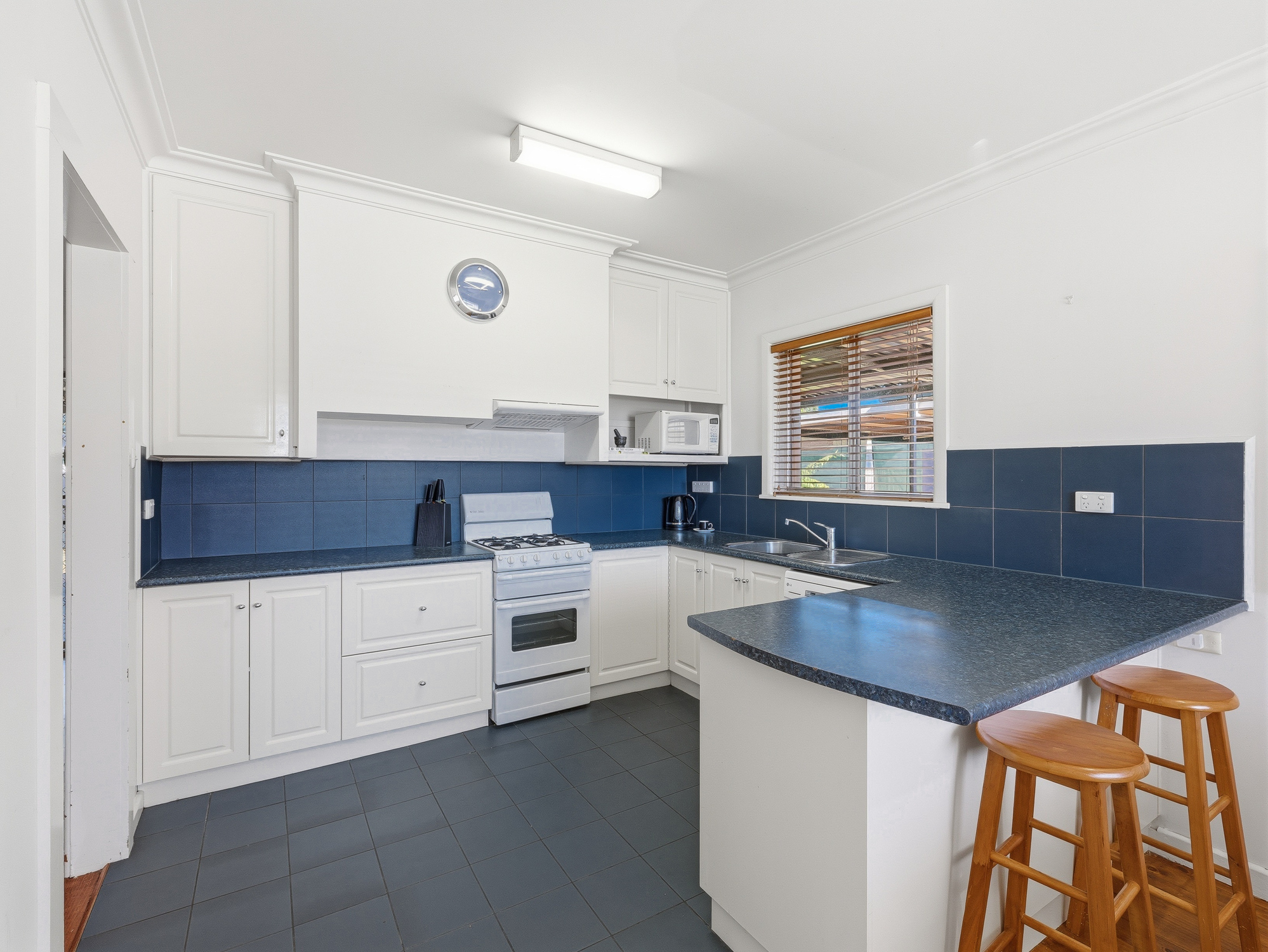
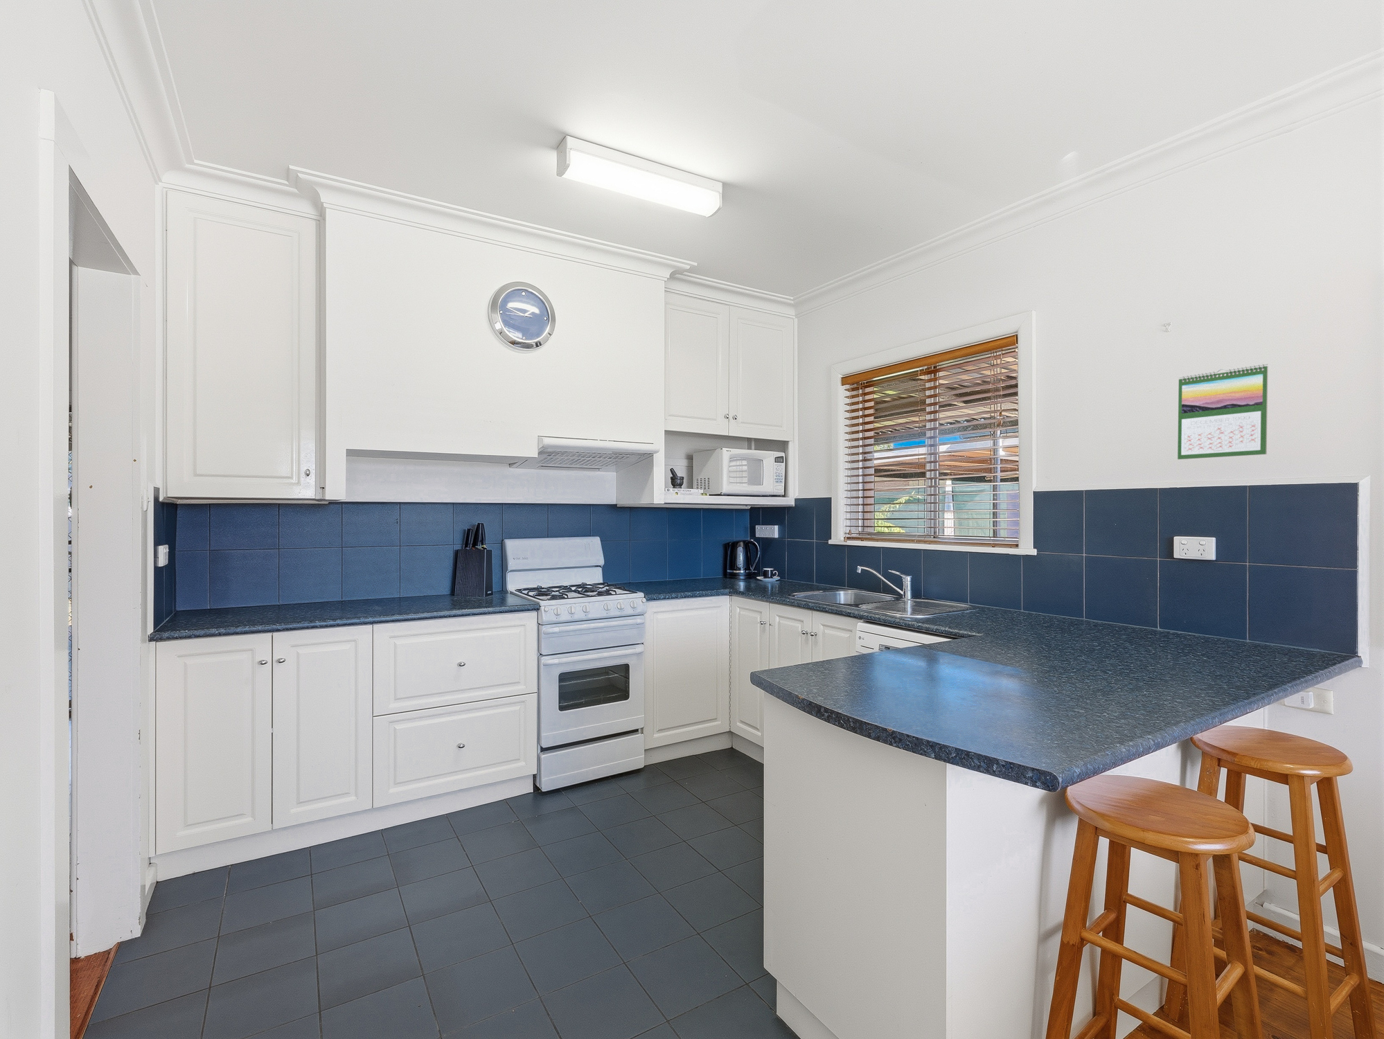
+ calendar [1177,363,1268,459]
